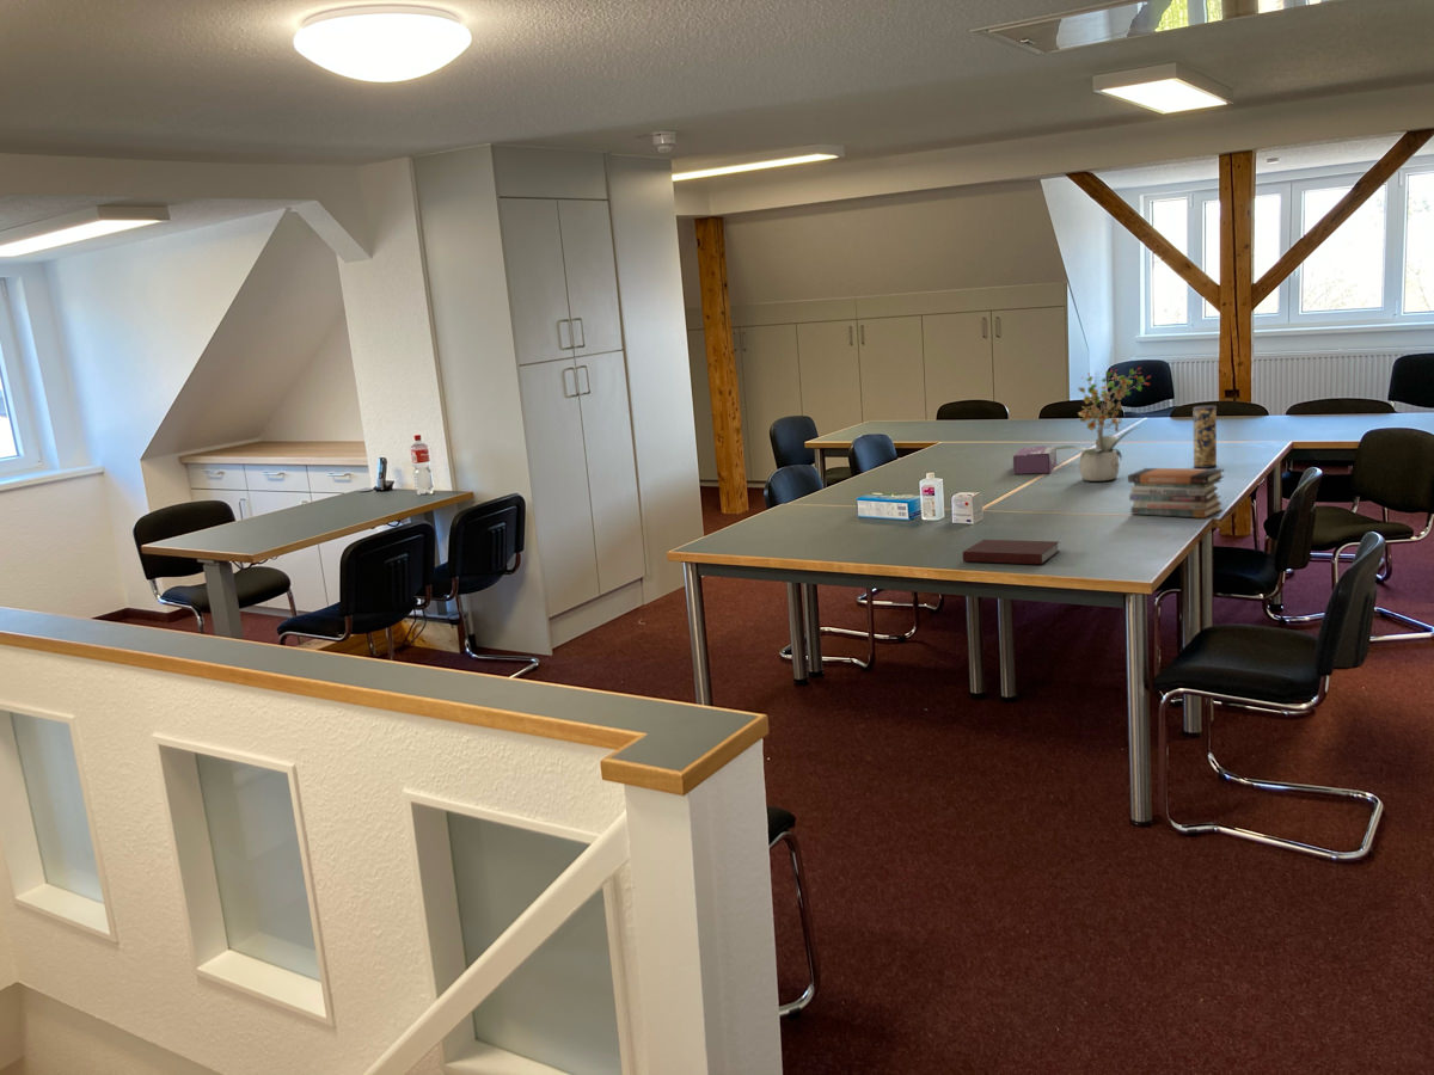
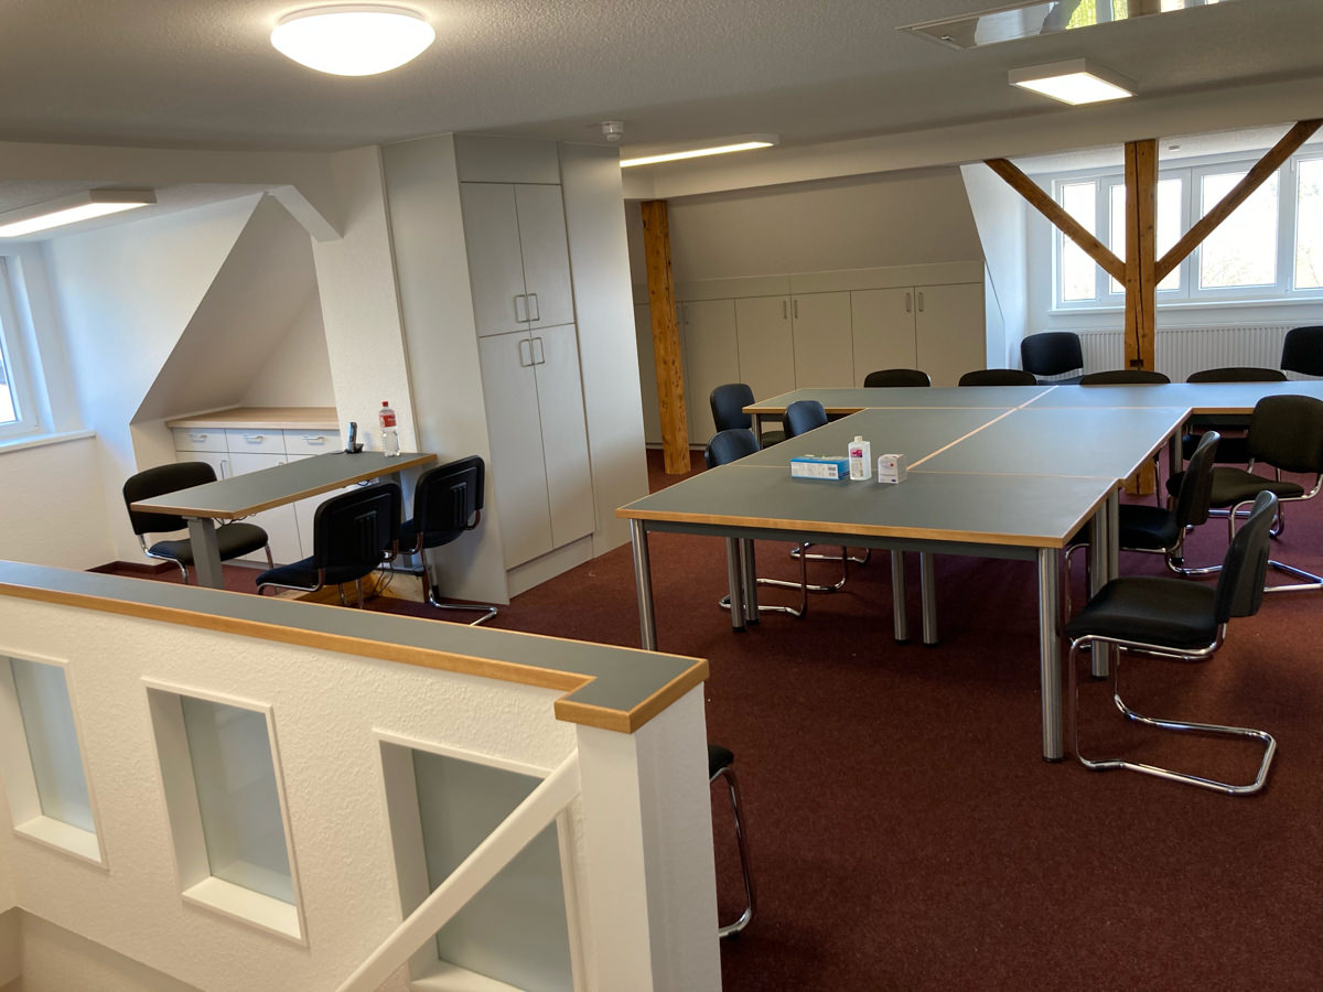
- potted plant [1052,366,1152,483]
- tissue box [1012,444,1058,475]
- vase [1191,405,1218,469]
- book stack [1127,467,1225,520]
- notebook [962,539,1060,565]
